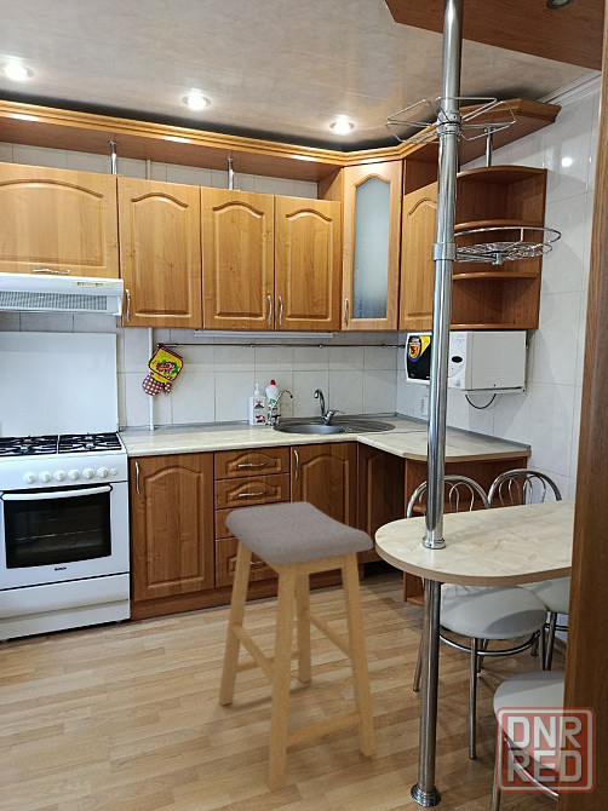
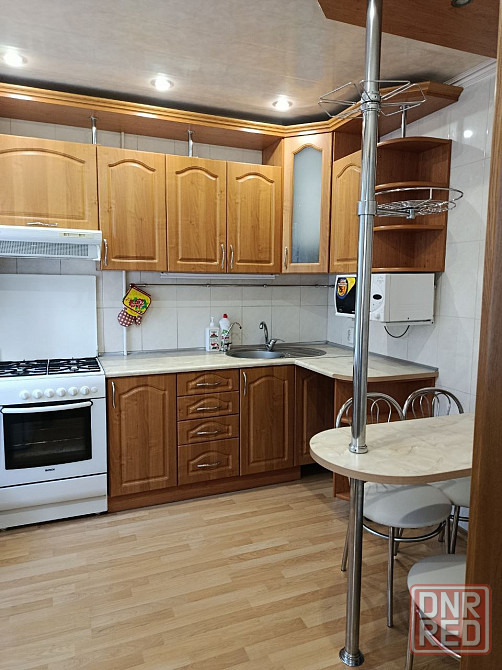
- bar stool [218,500,378,793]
